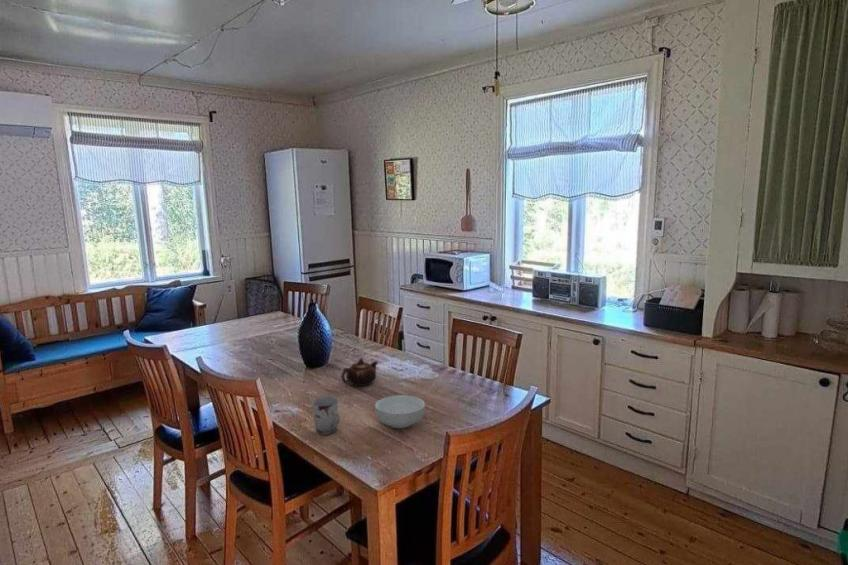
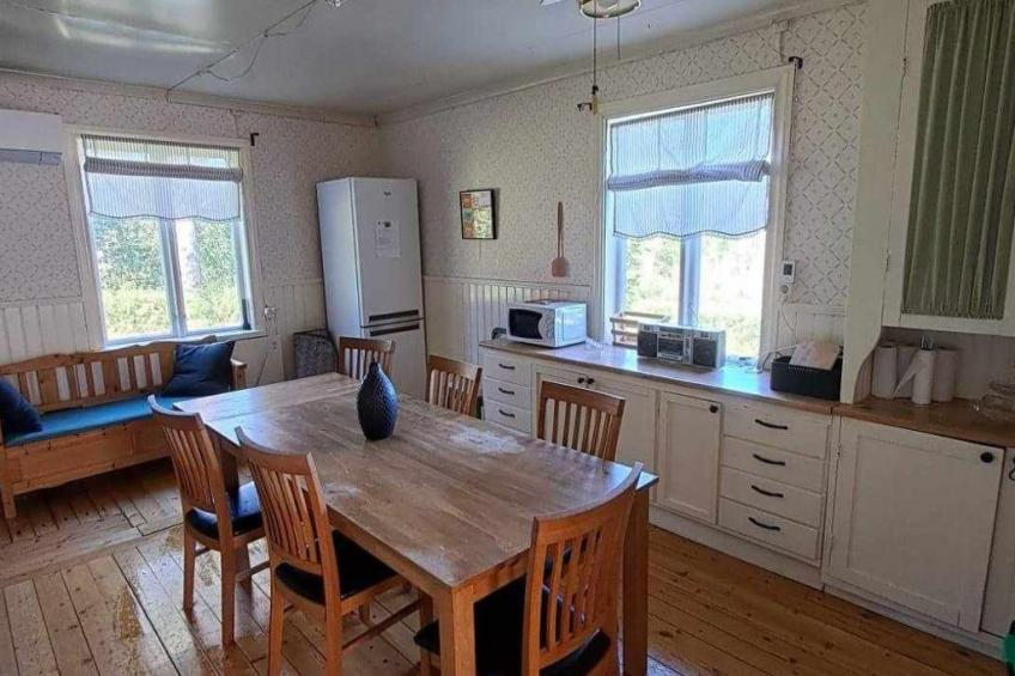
- teapot [340,357,379,387]
- cereal bowl [374,394,426,429]
- cup [311,395,341,436]
